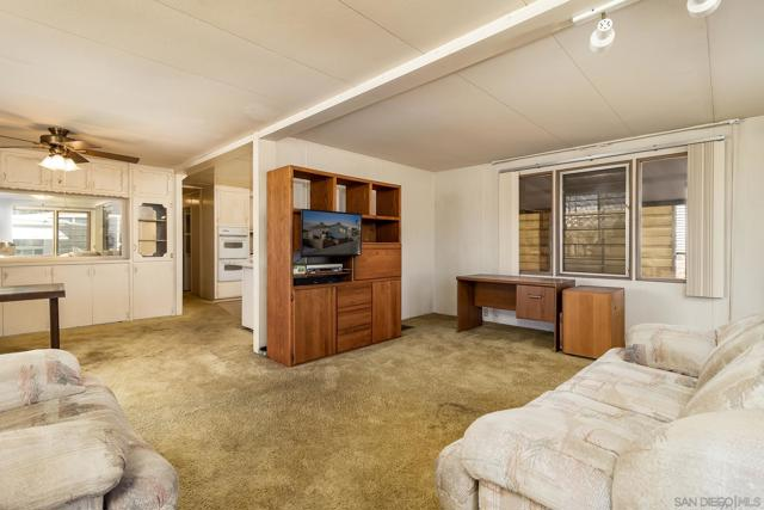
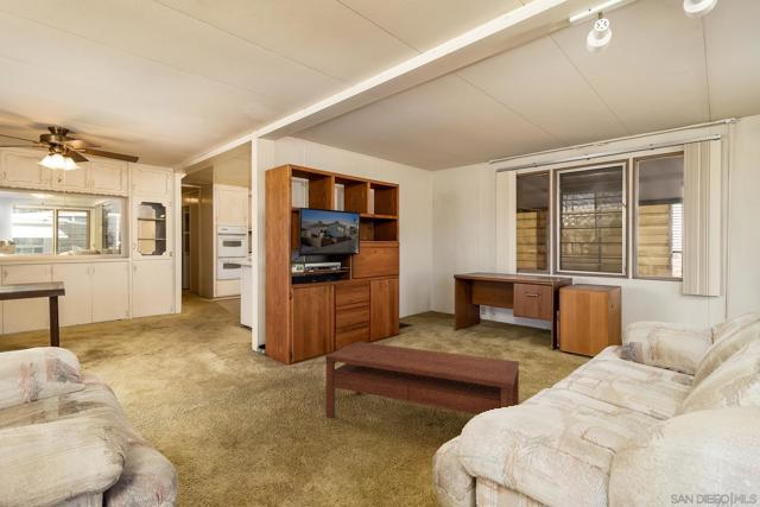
+ coffee table [324,341,520,419]
